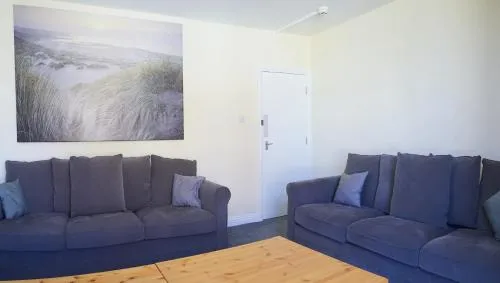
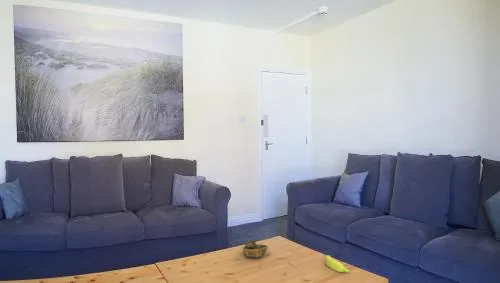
+ banana [324,254,352,274]
+ decorative bowl [242,239,269,259]
